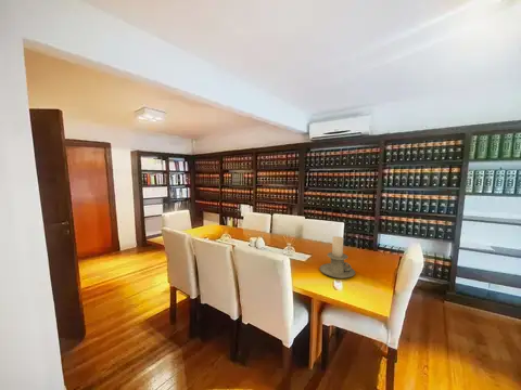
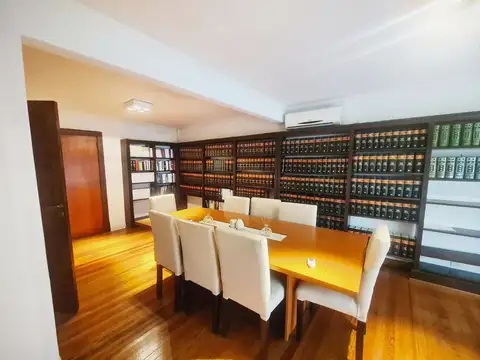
- candle holder [319,235,356,280]
